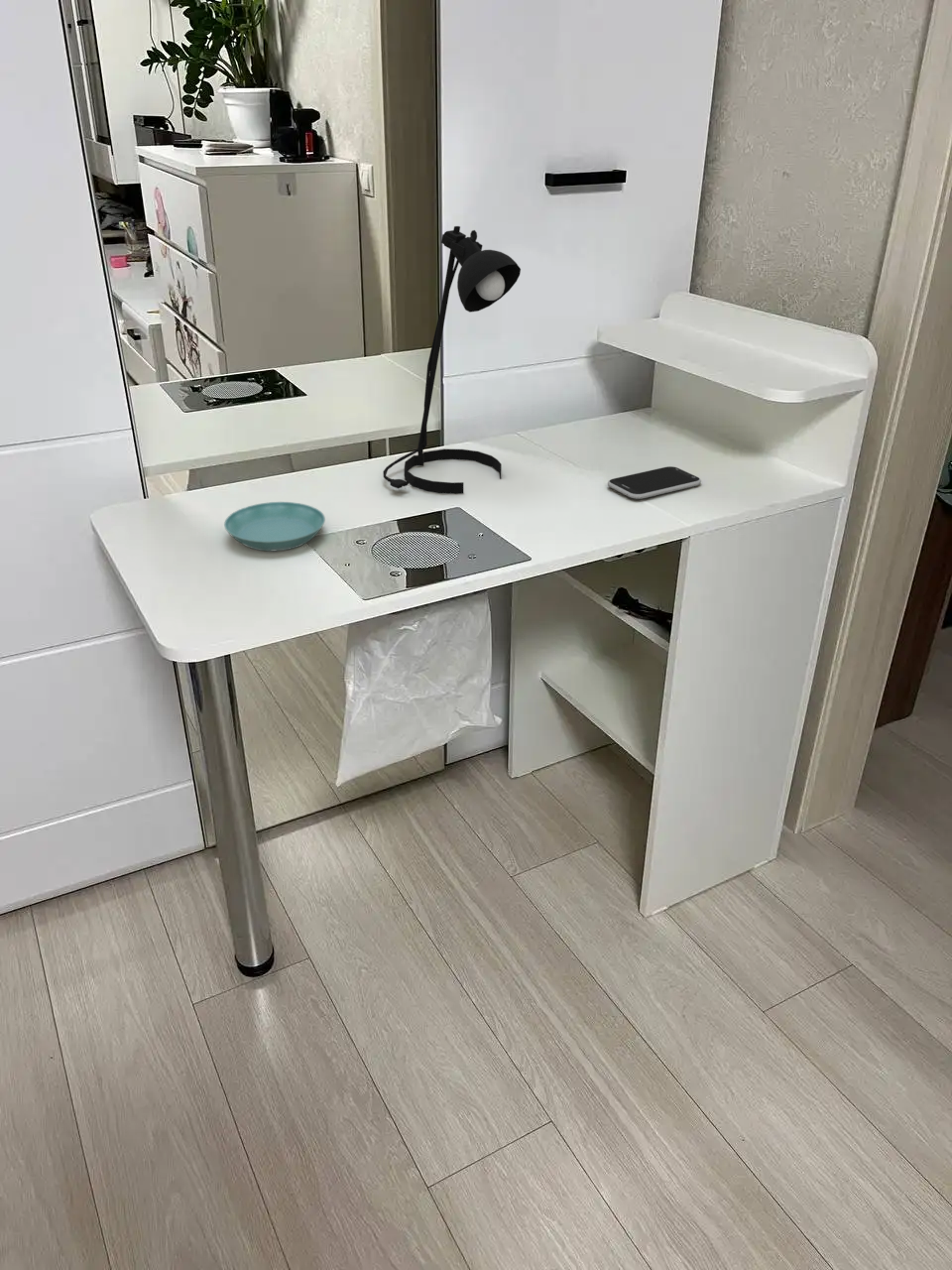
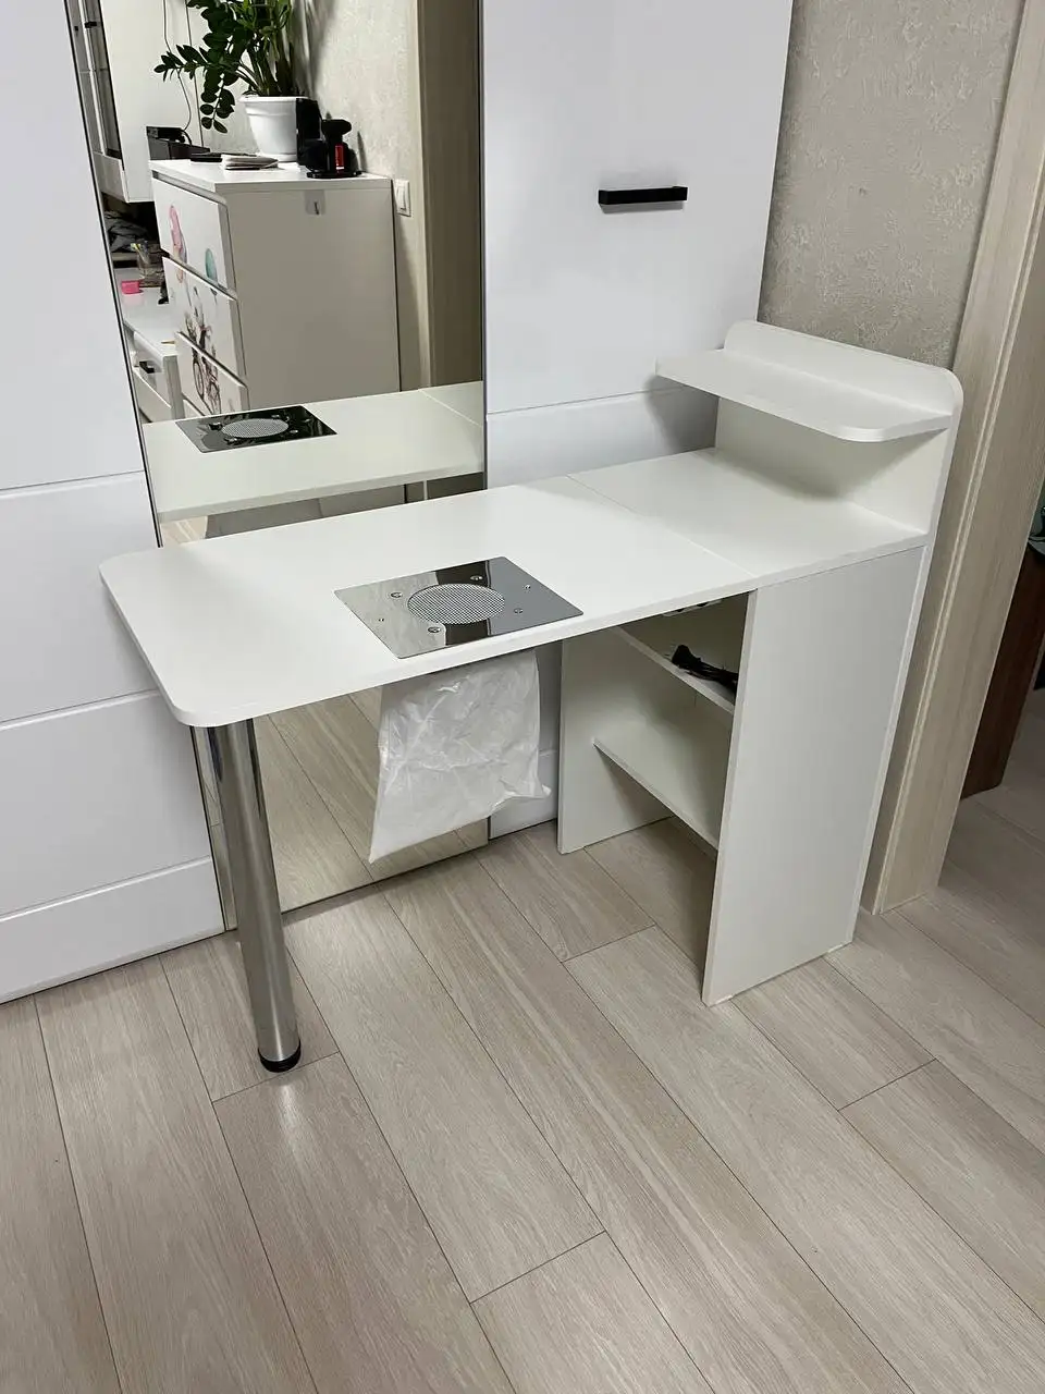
- desk lamp [382,225,522,495]
- saucer [223,501,326,552]
- smartphone [607,465,702,500]
